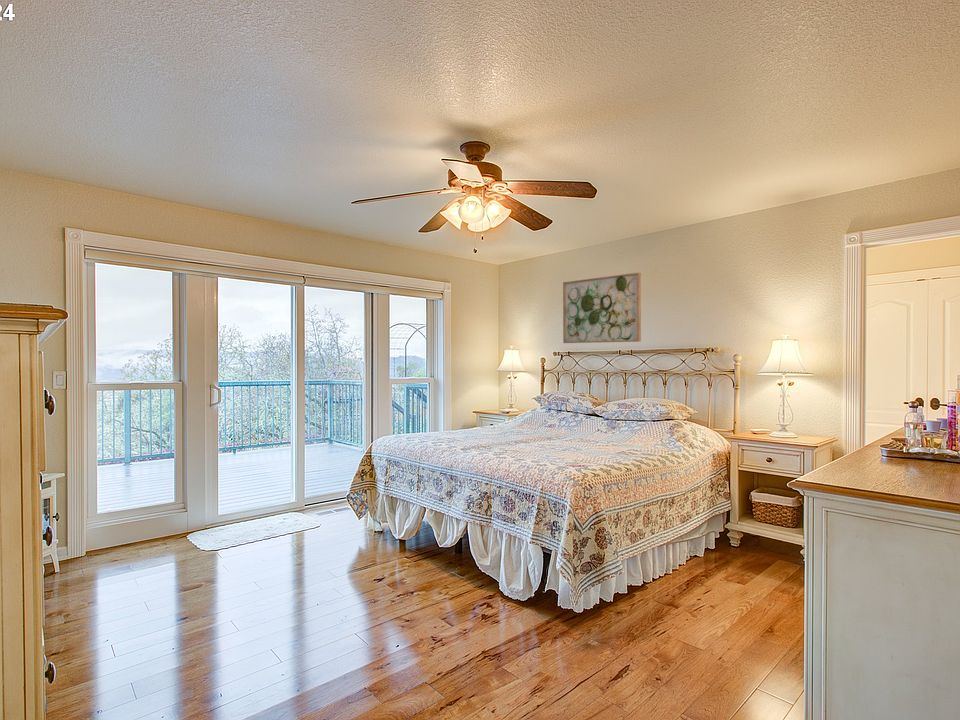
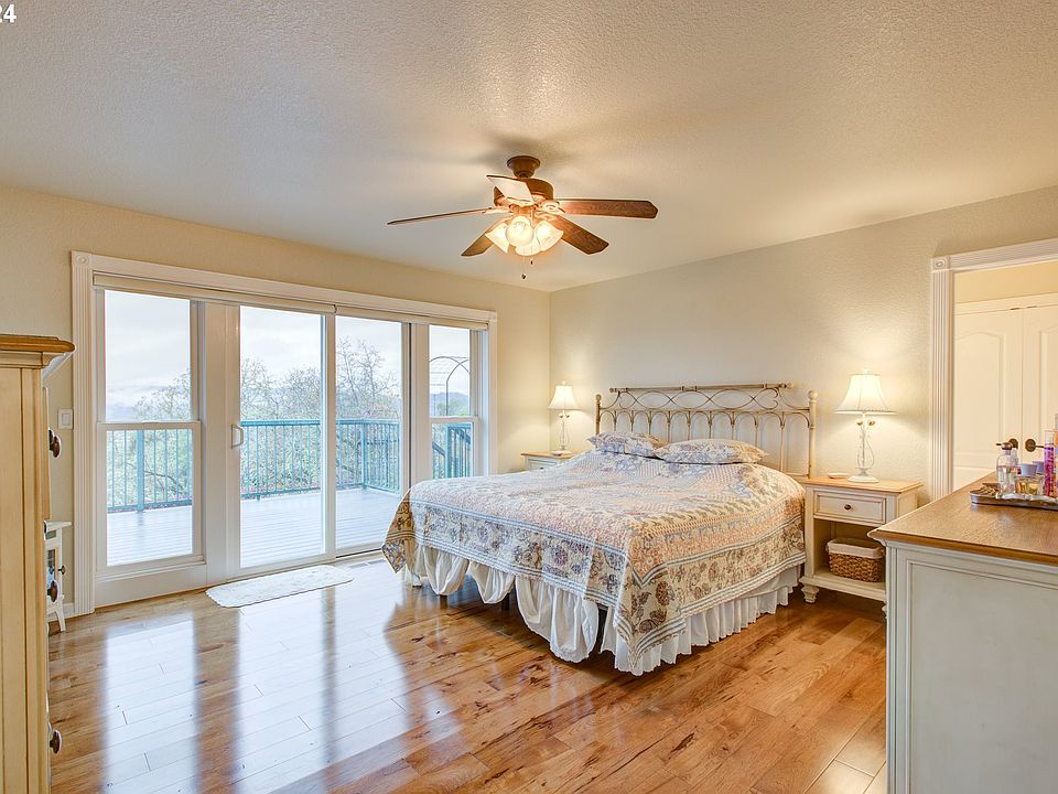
- wall art [562,272,642,344]
